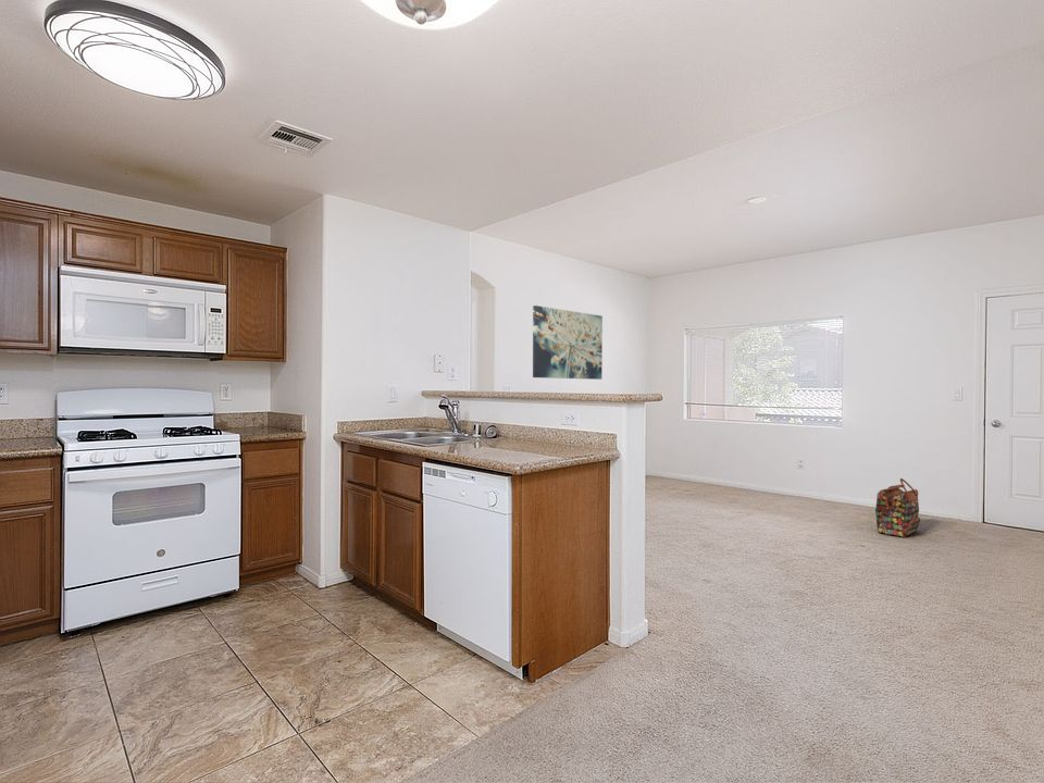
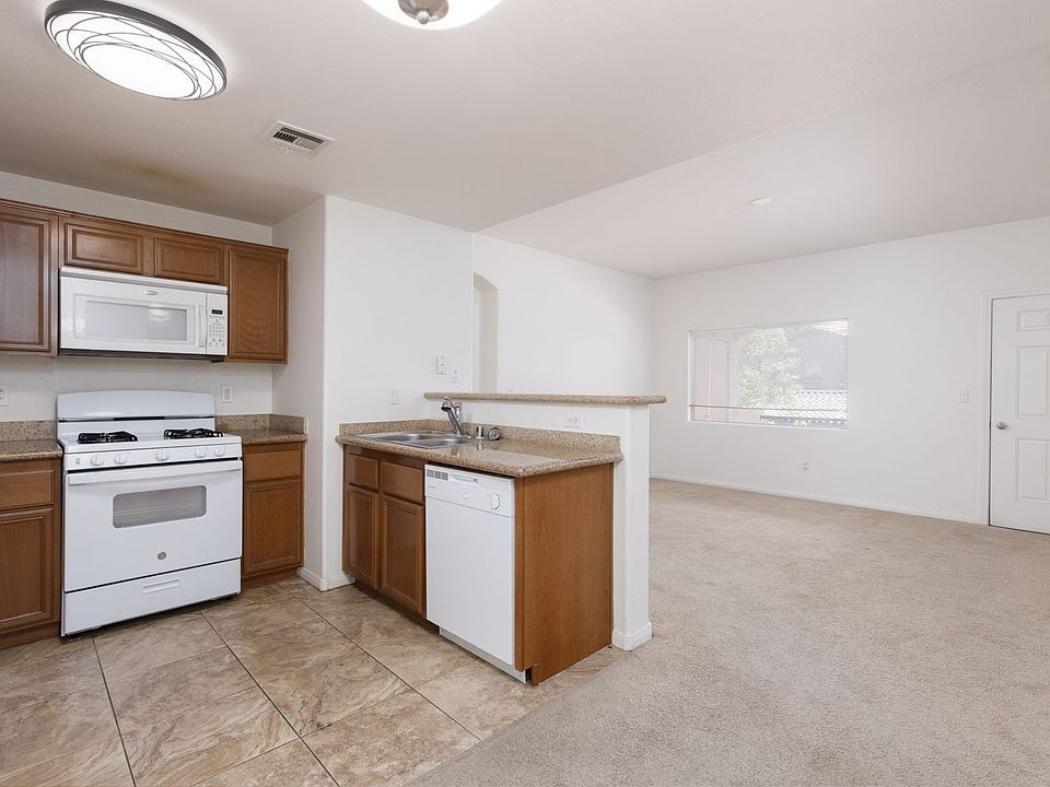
- wall art [532,304,604,381]
- backpack [874,477,921,538]
